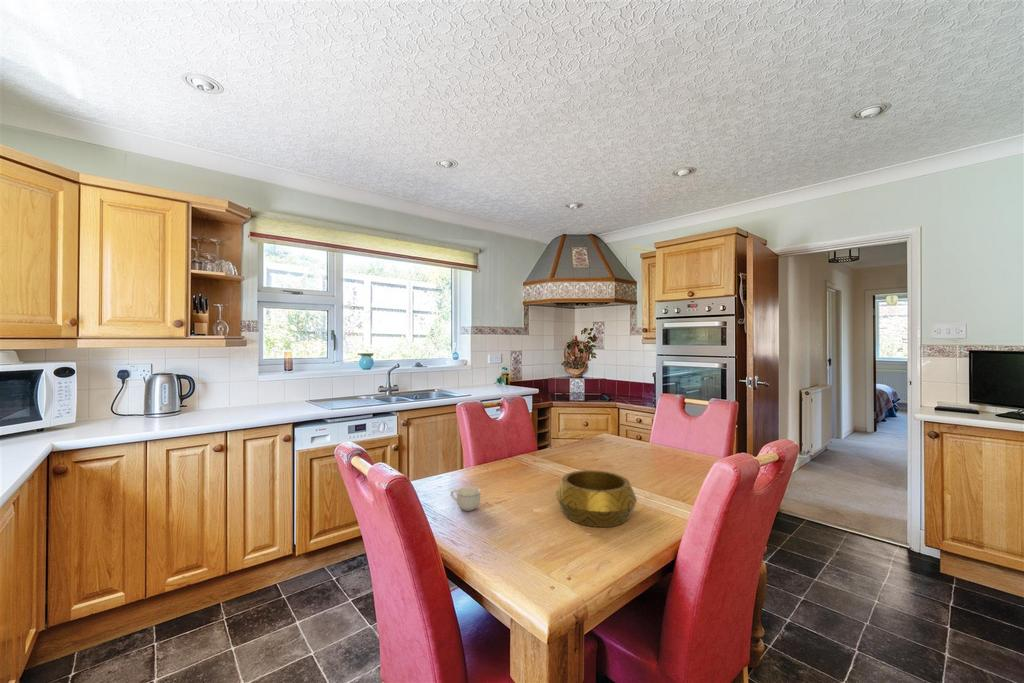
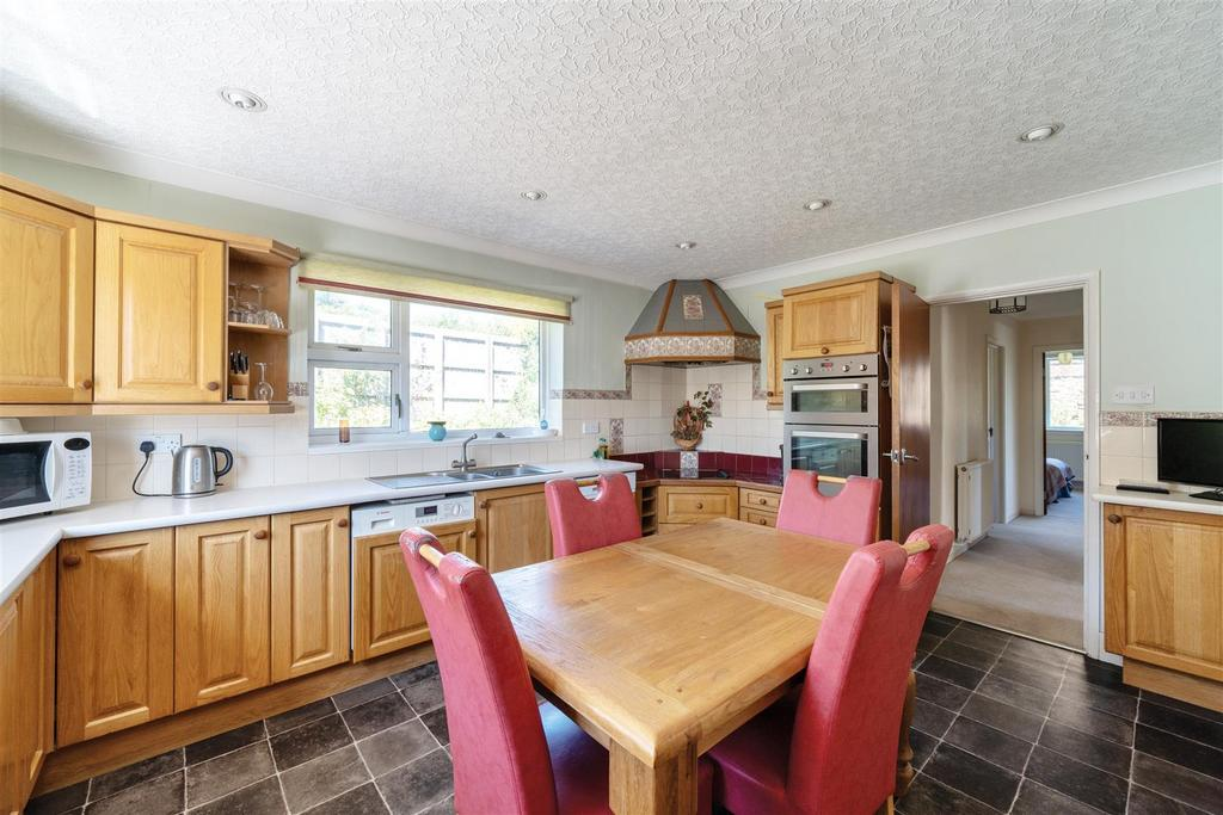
- cup [450,486,482,512]
- decorative bowl [555,469,638,528]
